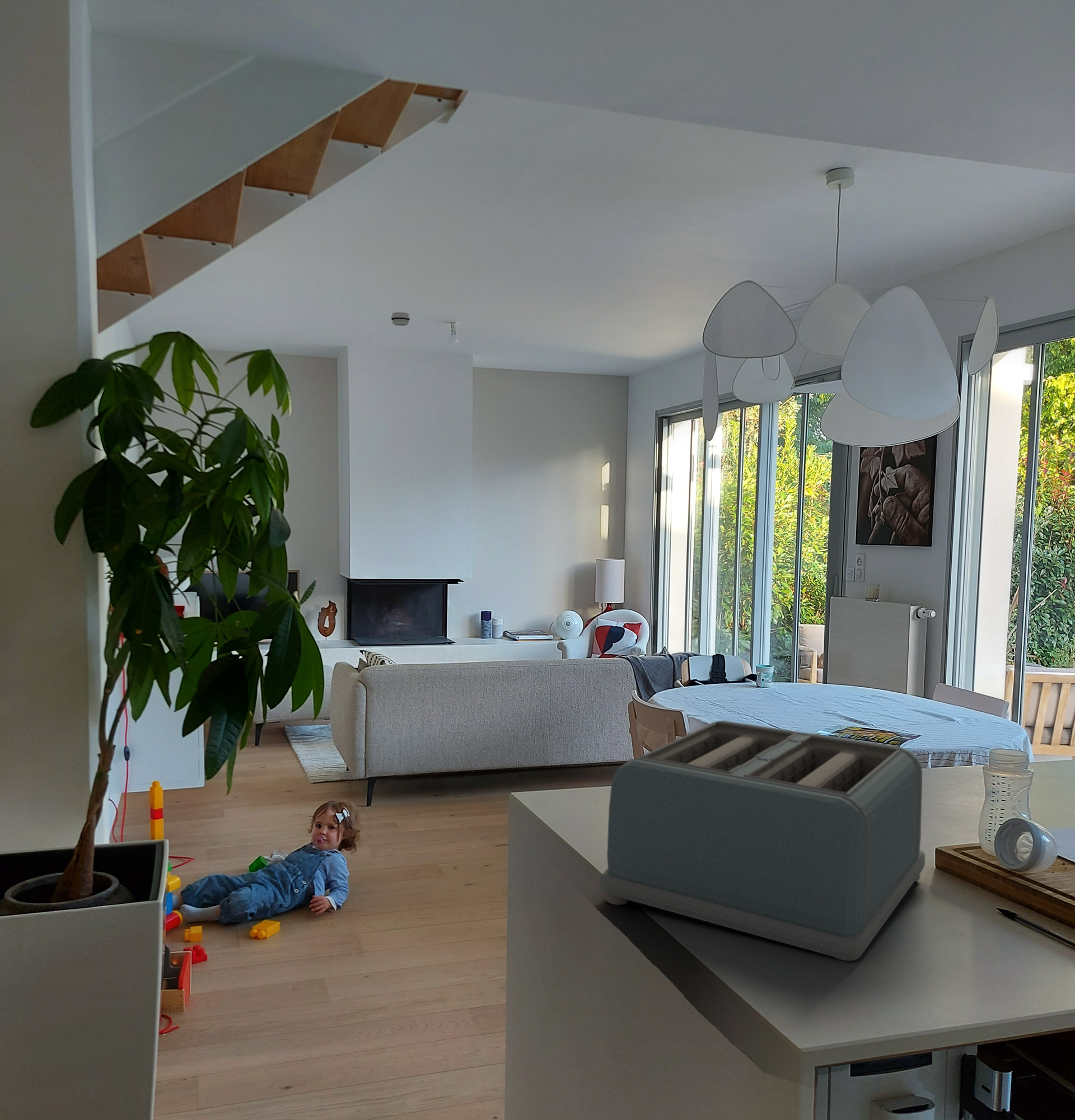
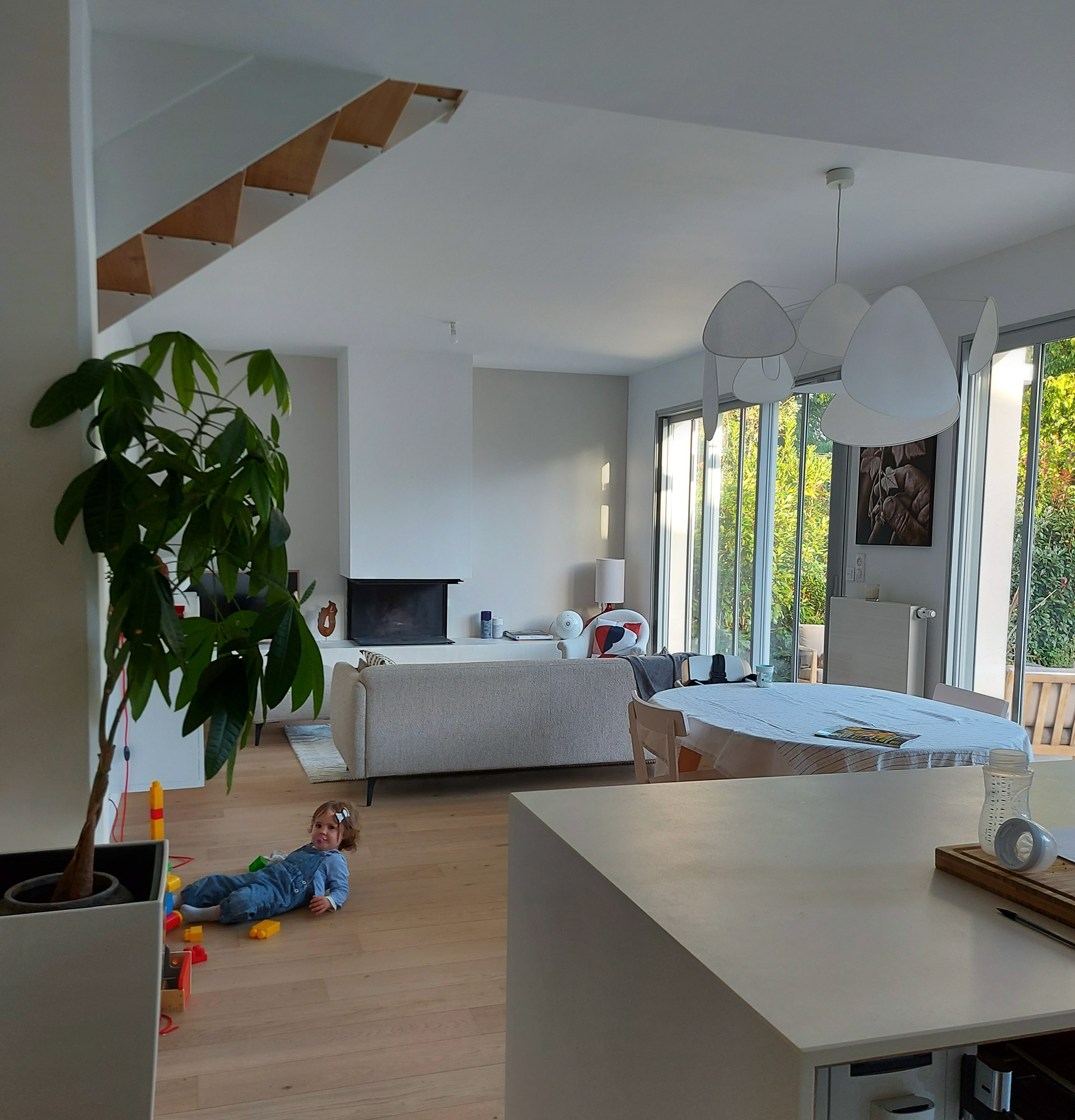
- toaster [599,720,926,962]
- smoke detector [391,312,410,326]
